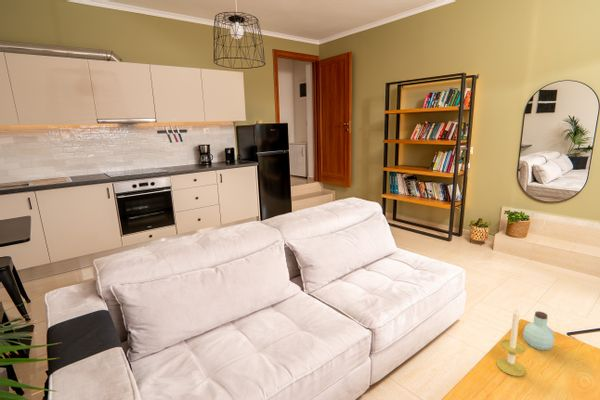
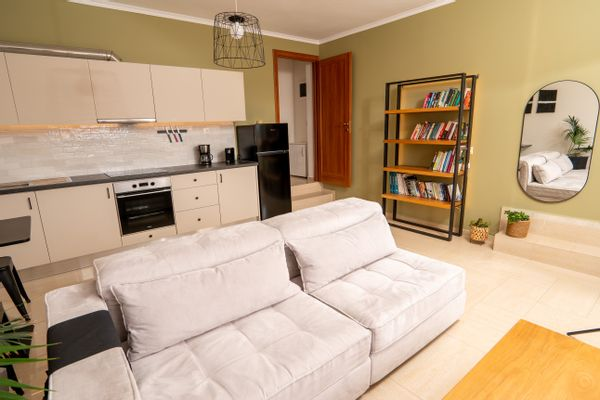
- jar [522,310,556,351]
- candle [496,308,526,377]
